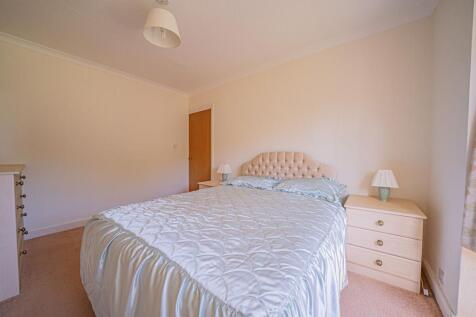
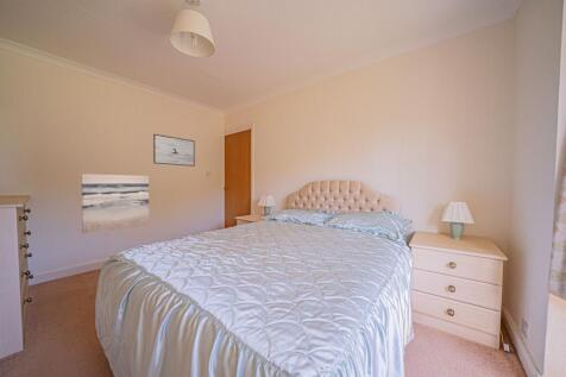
+ wall art [81,172,150,234]
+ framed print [152,133,196,168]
